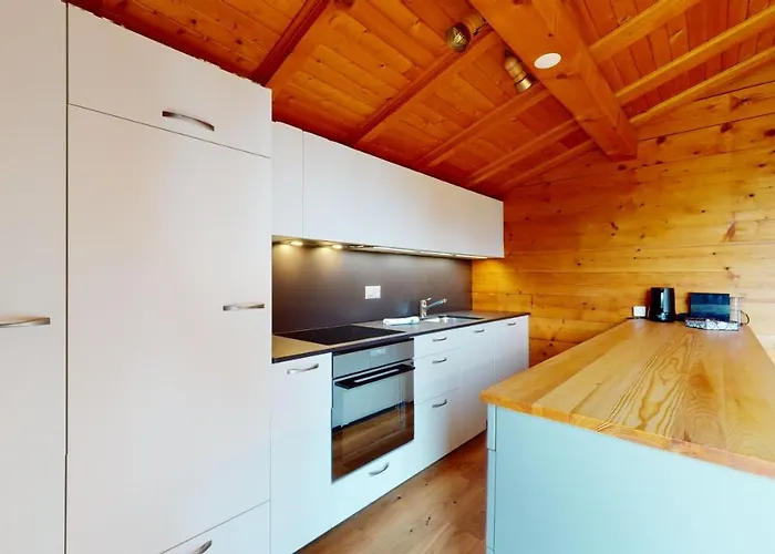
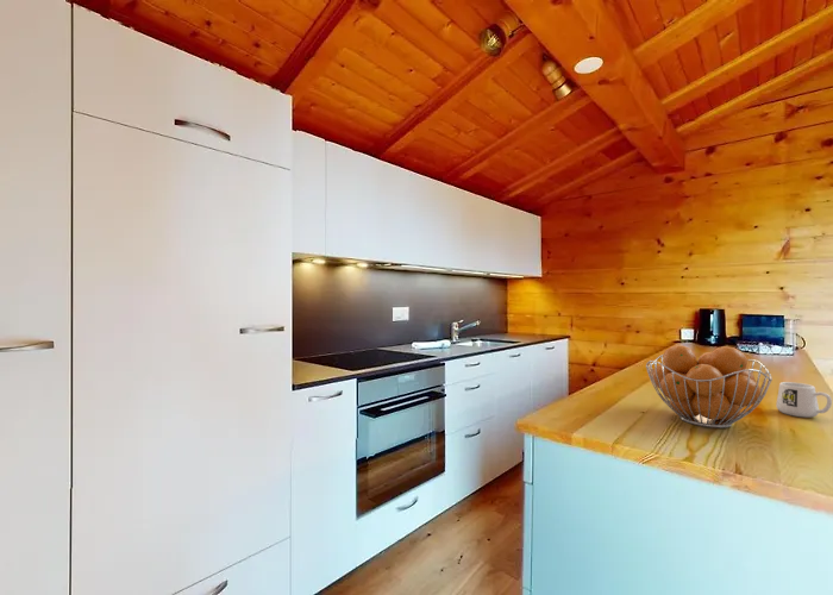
+ mug [775,381,833,419]
+ fruit basket [645,344,774,430]
